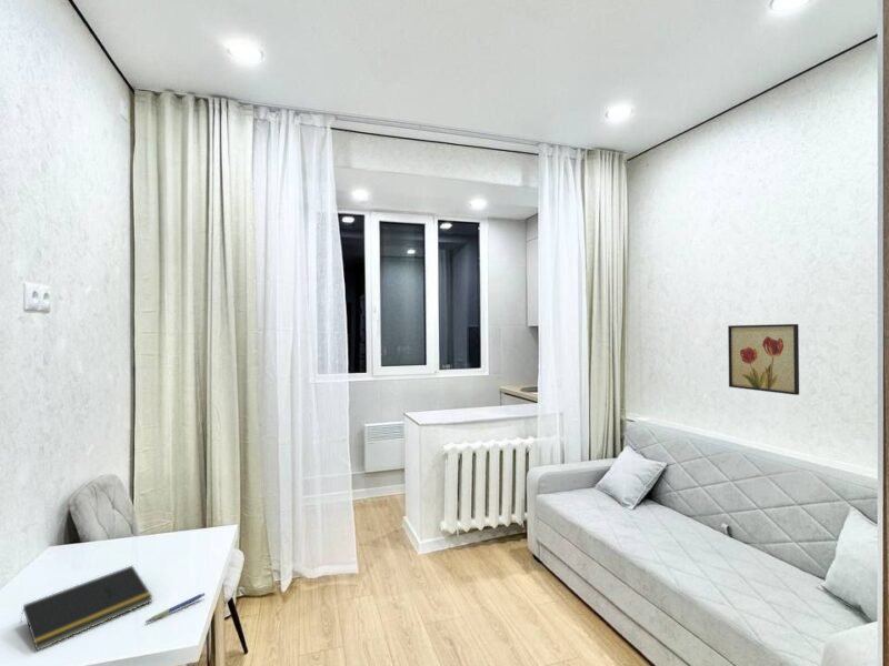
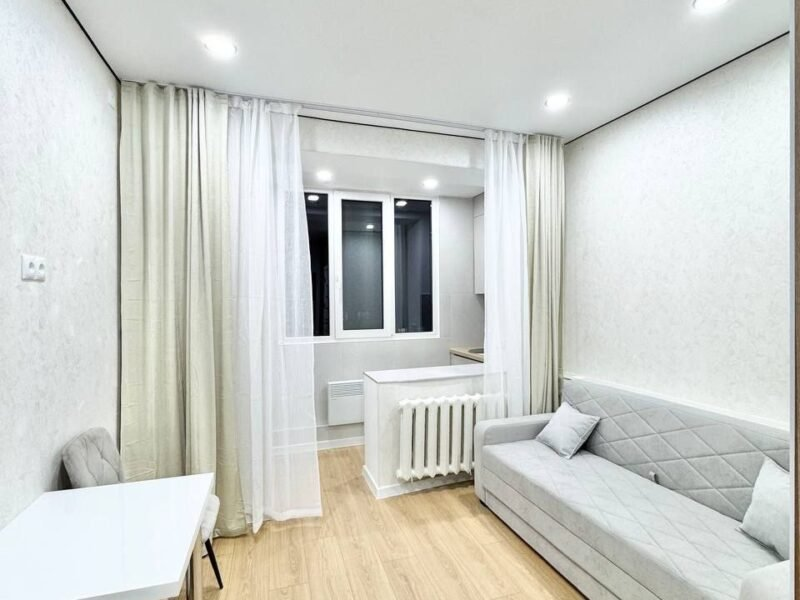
- notepad [19,565,154,652]
- pen [143,592,206,624]
- wall art [727,323,800,396]
